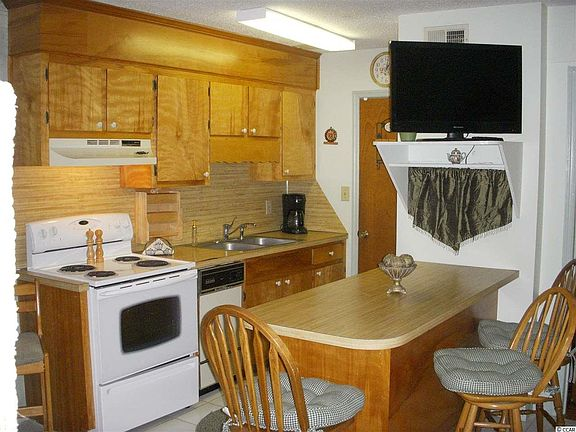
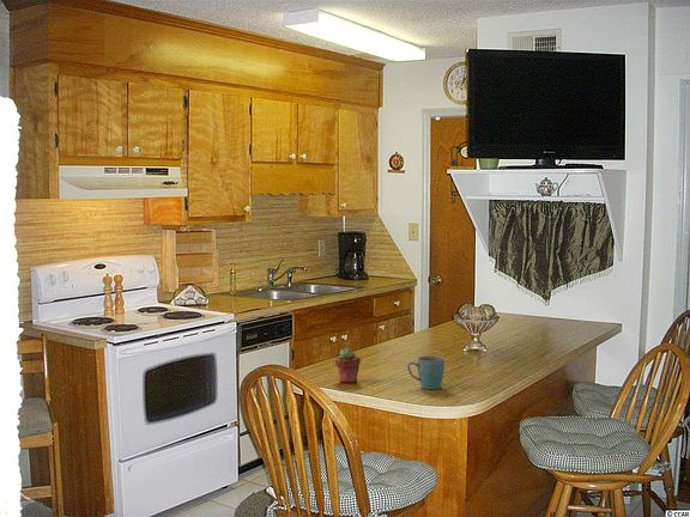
+ potted succulent [334,347,362,384]
+ mug [406,354,446,390]
